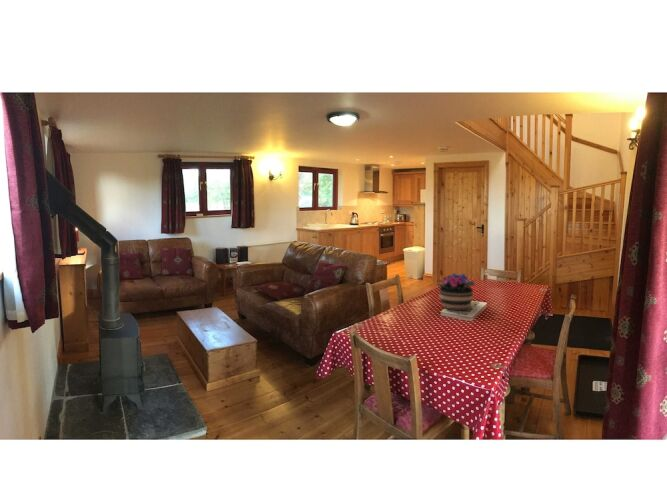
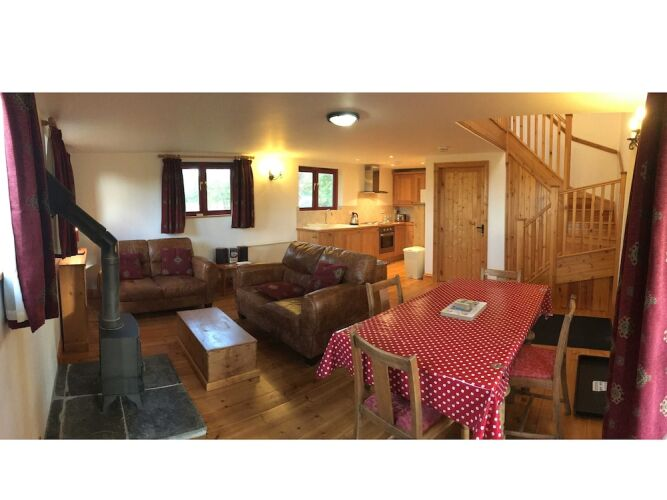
- potted flower [435,272,476,311]
